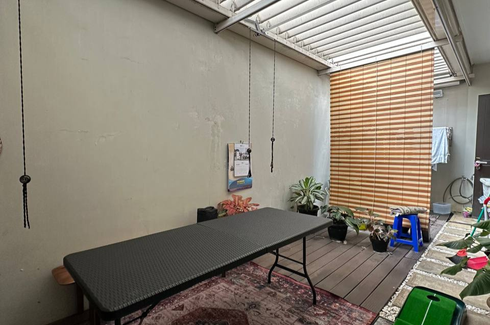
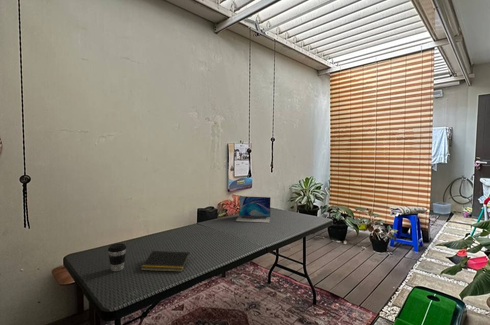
+ coffee cup [107,242,127,272]
+ notepad [140,250,191,273]
+ laptop [235,195,272,224]
